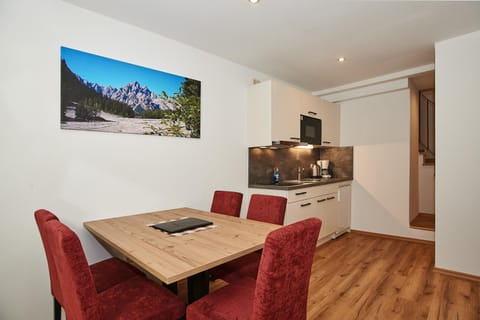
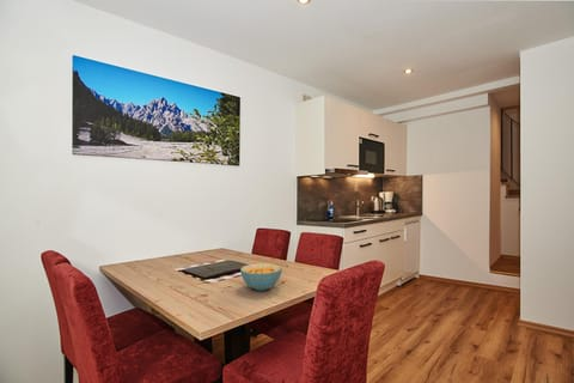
+ cereal bowl [239,262,283,292]
